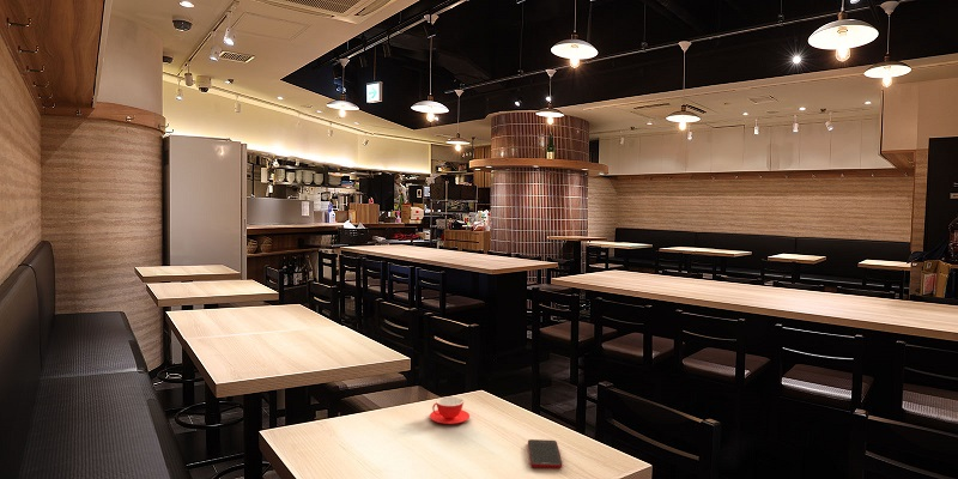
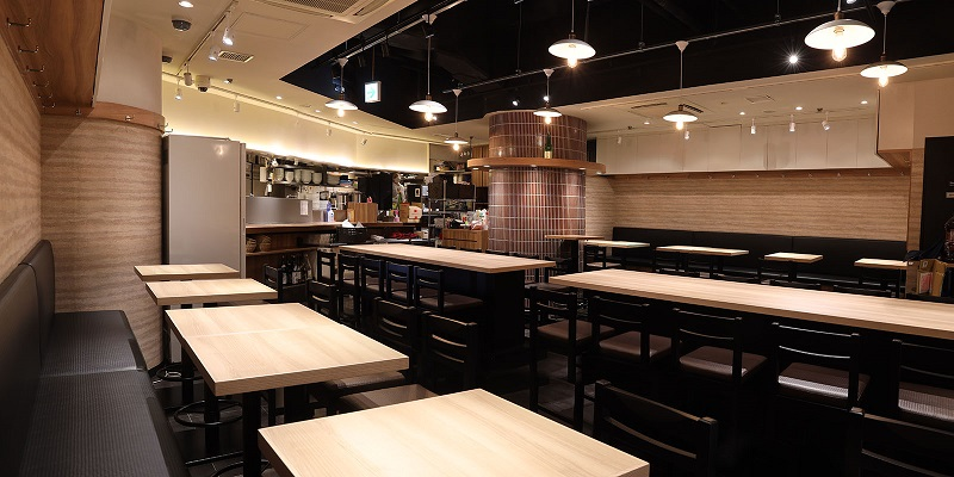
- cell phone [527,438,564,469]
- teacup [429,395,471,425]
